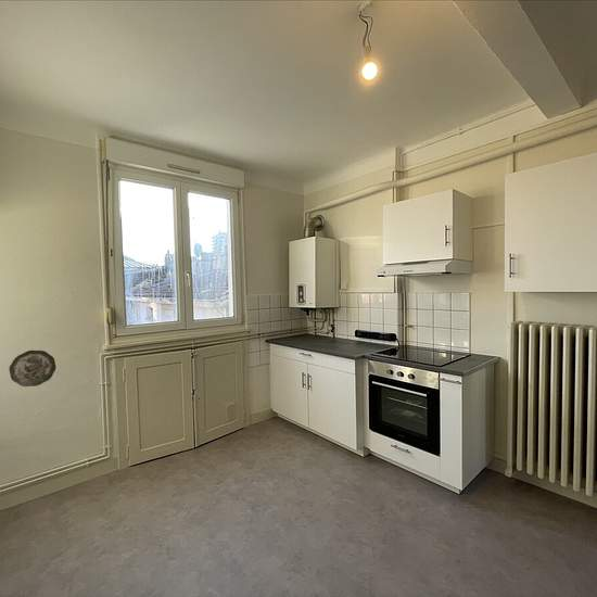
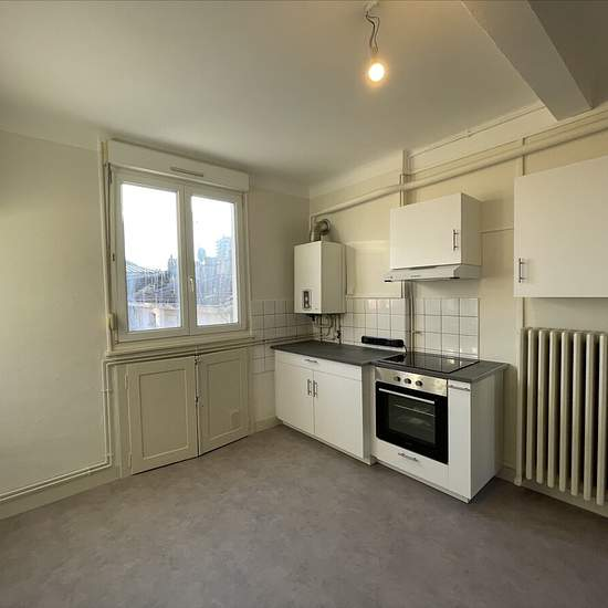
- decorative plate [8,350,58,388]
